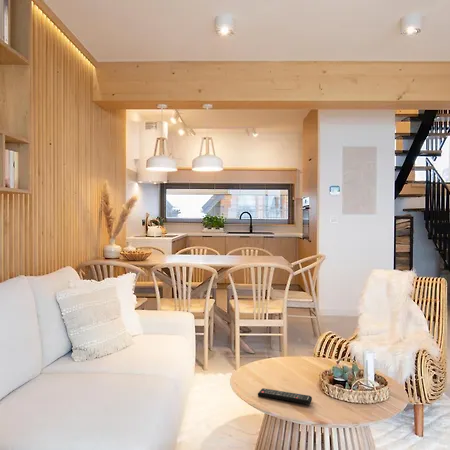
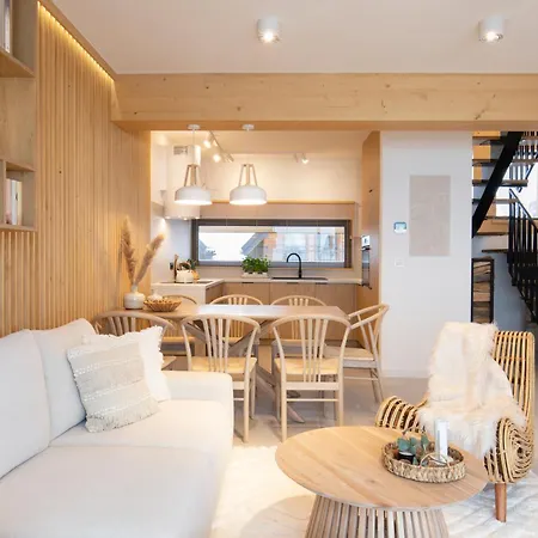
- remote control [257,387,313,405]
